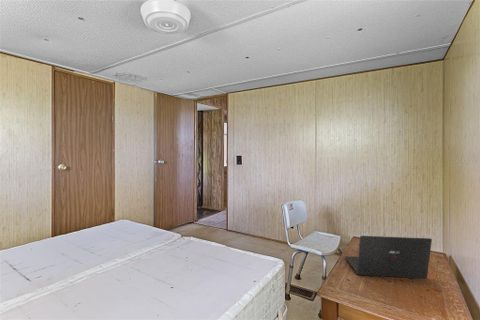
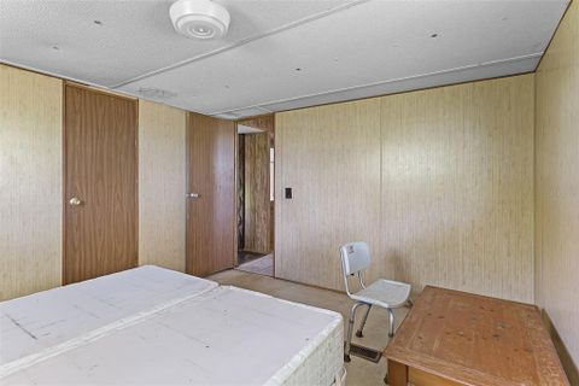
- laptop [344,235,433,279]
